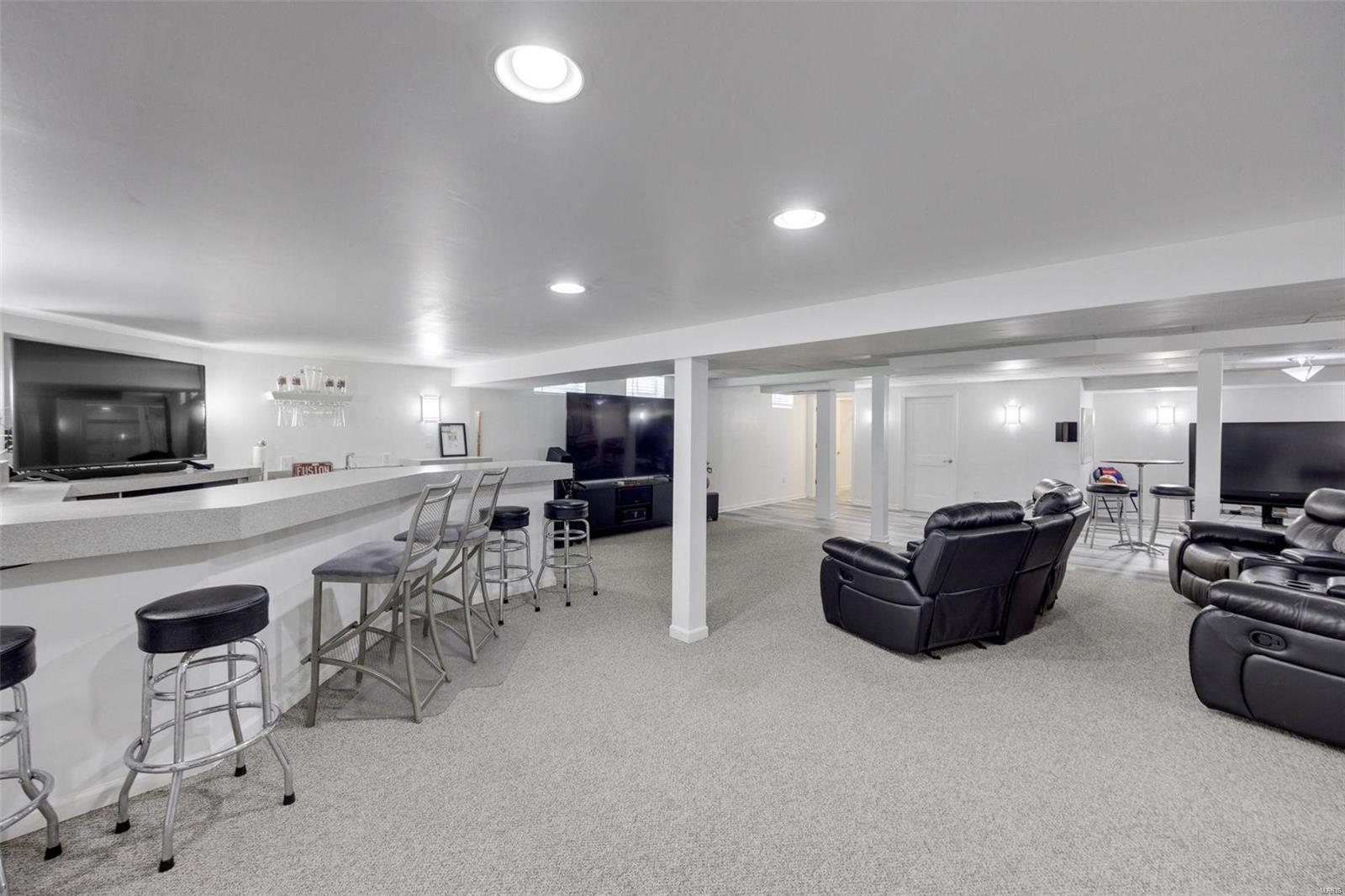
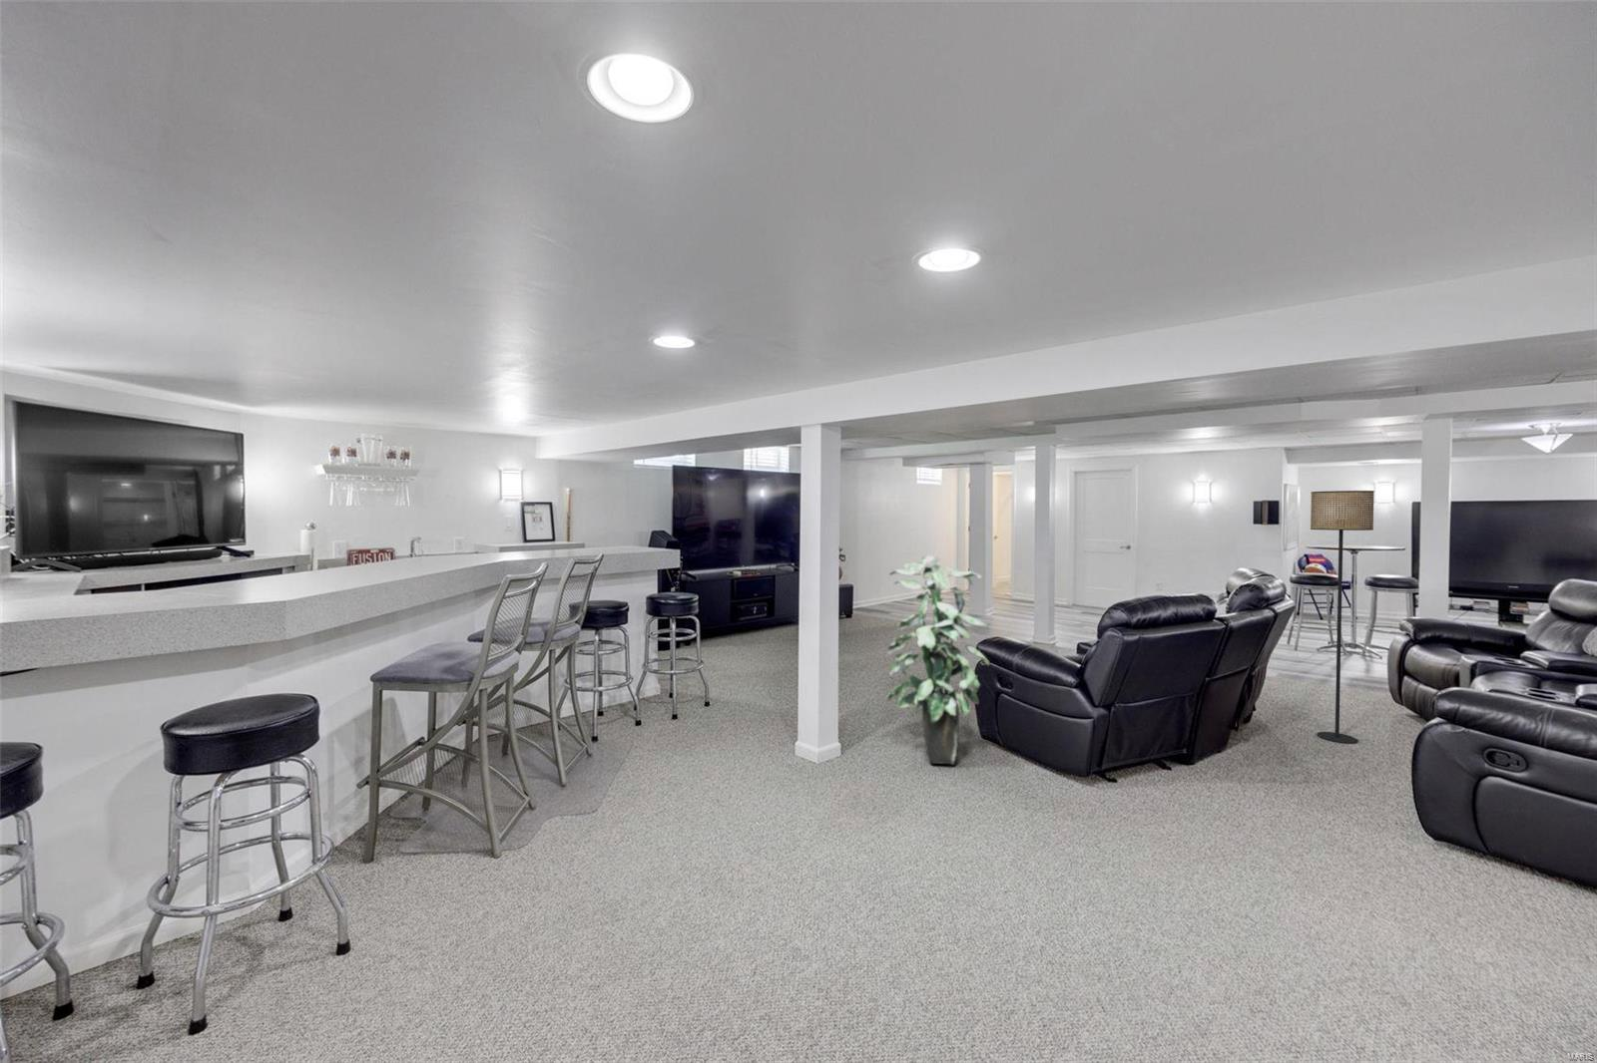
+ floor lamp [1310,490,1375,745]
+ indoor plant [886,554,991,765]
